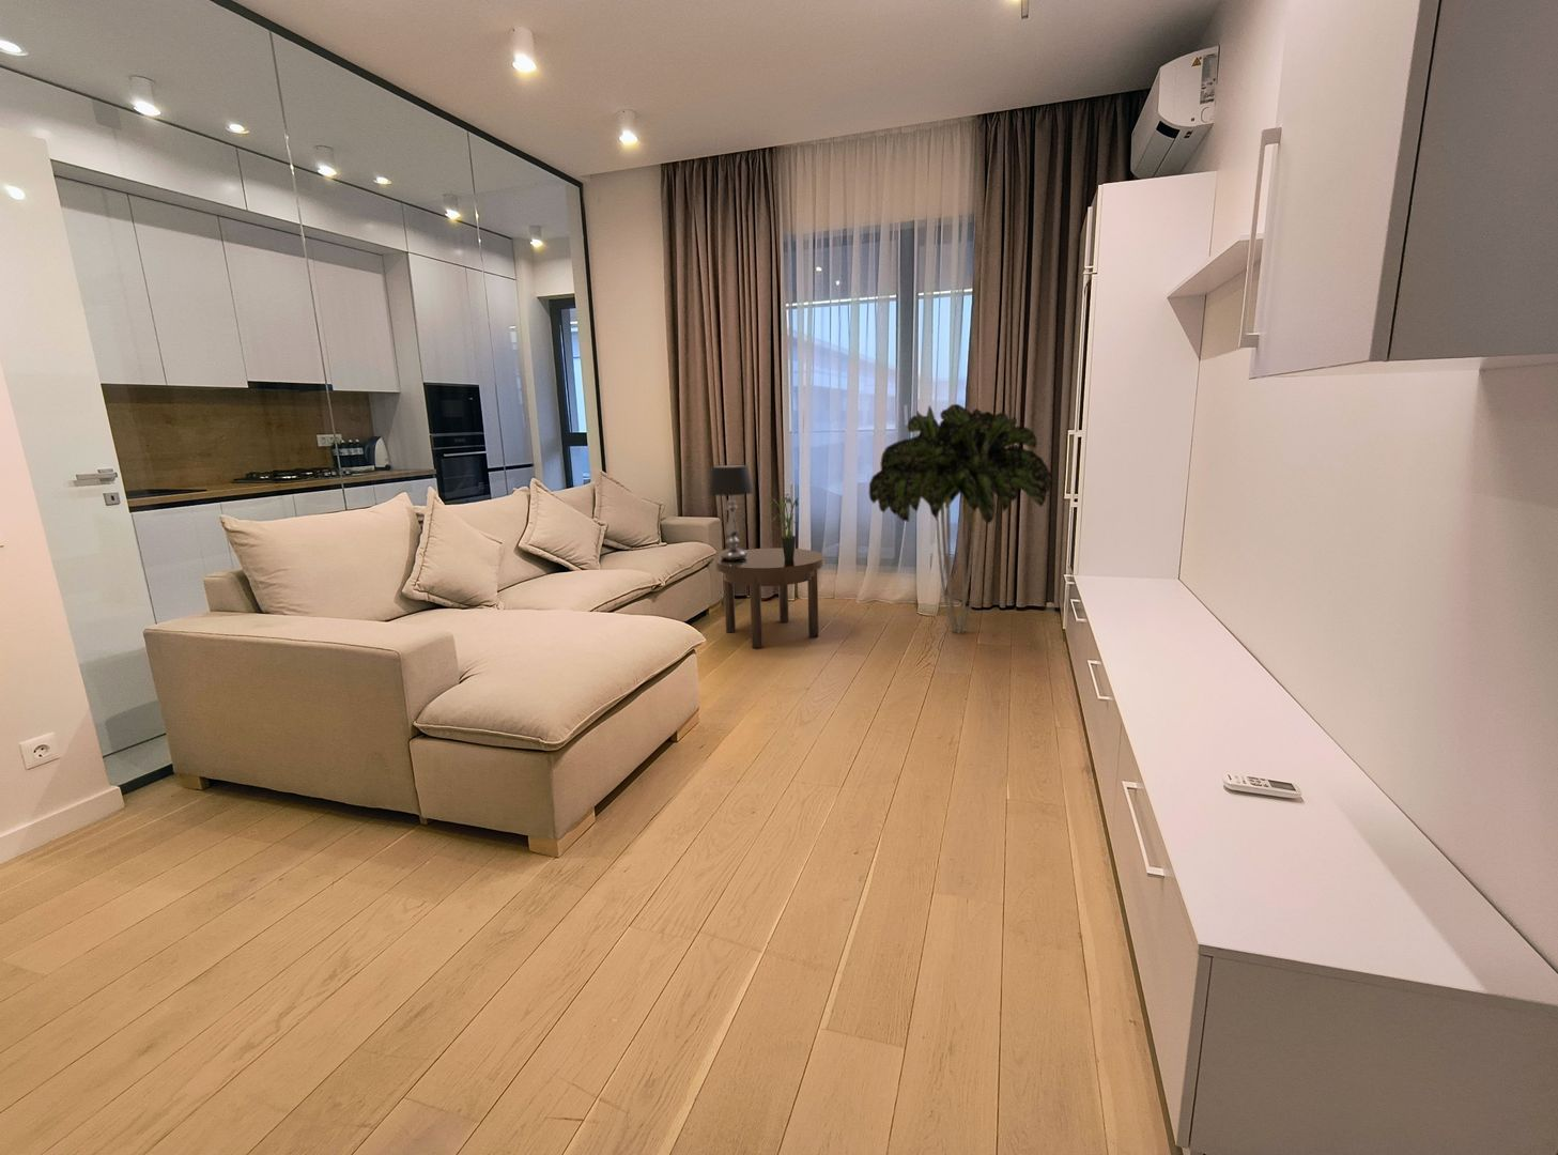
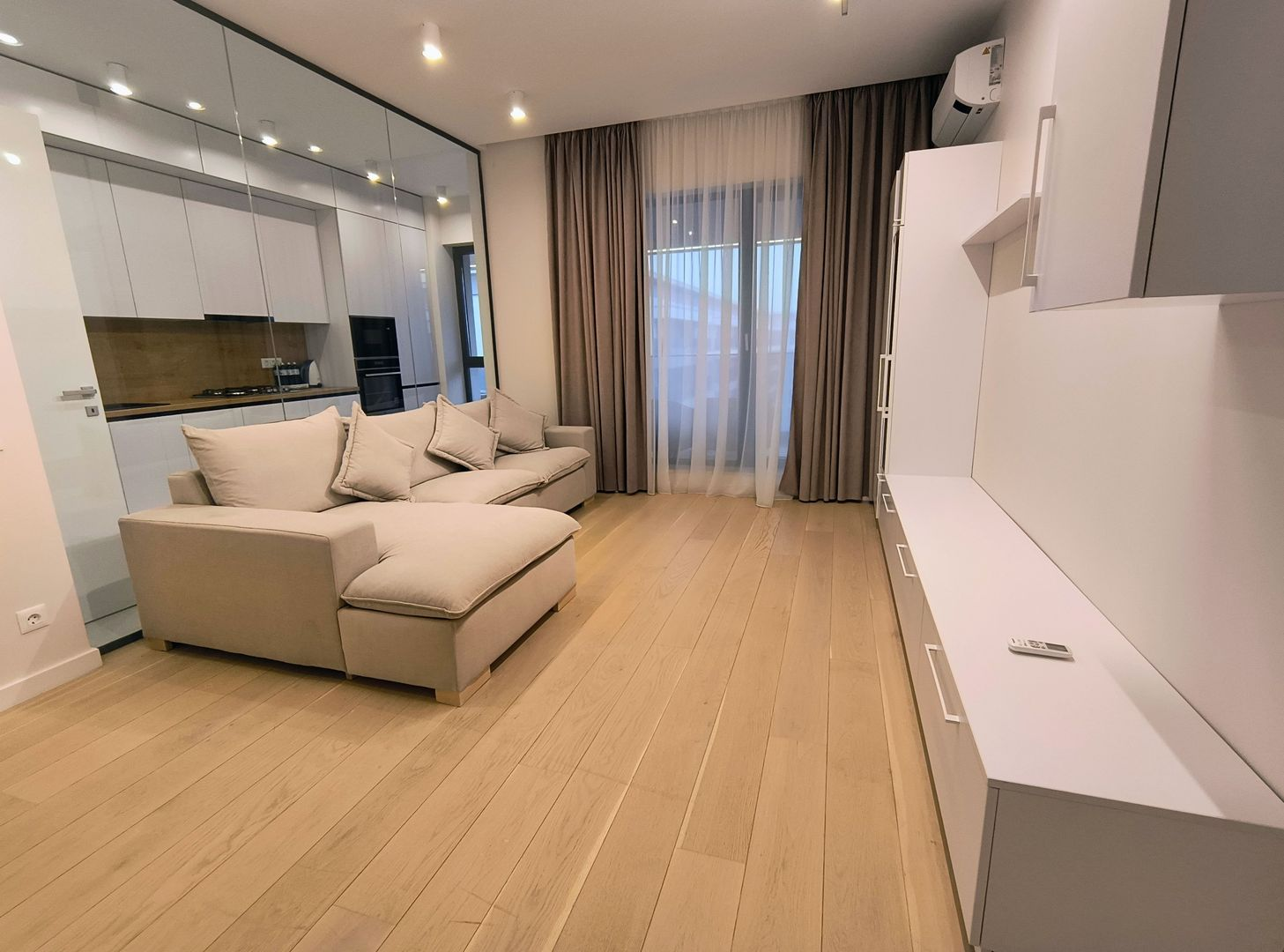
- potted plant [767,493,798,561]
- side table [713,547,825,649]
- table lamp [707,465,754,561]
- indoor plant [869,403,1053,635]
